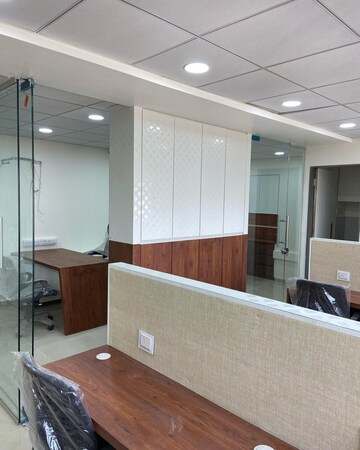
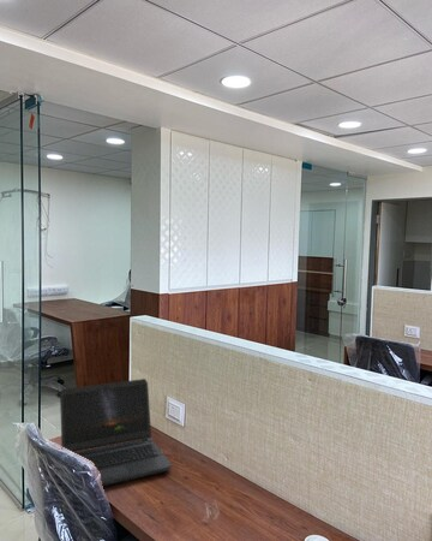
+ laptop computer [59,377,173,487]
